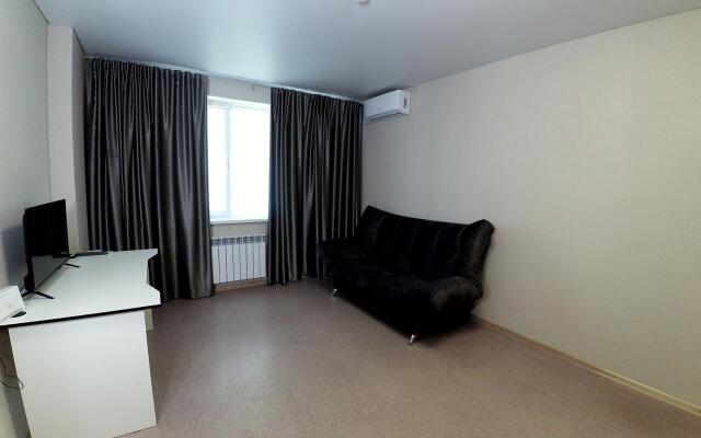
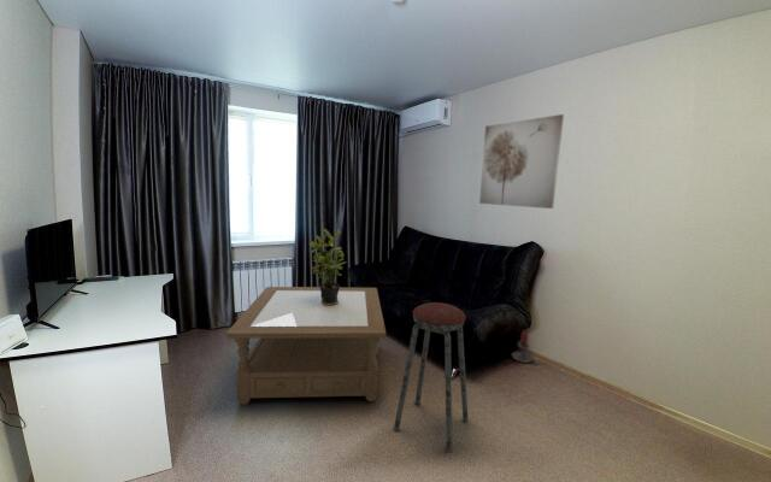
+ wall art [478,113,565,210]
+ candle holder [511,331,538,365]
+ potted plant [308,227,347,306]
+ coffee table [225,286,387,406]
+ music stool [393,301,470,454]
